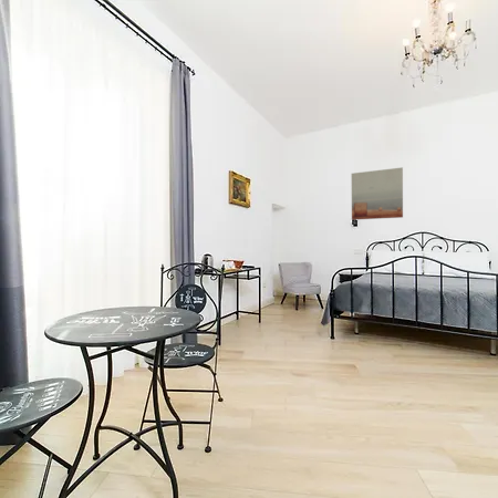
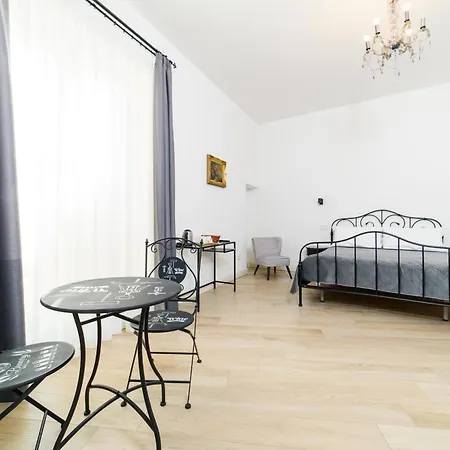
- wall art [351,166,404,221]
